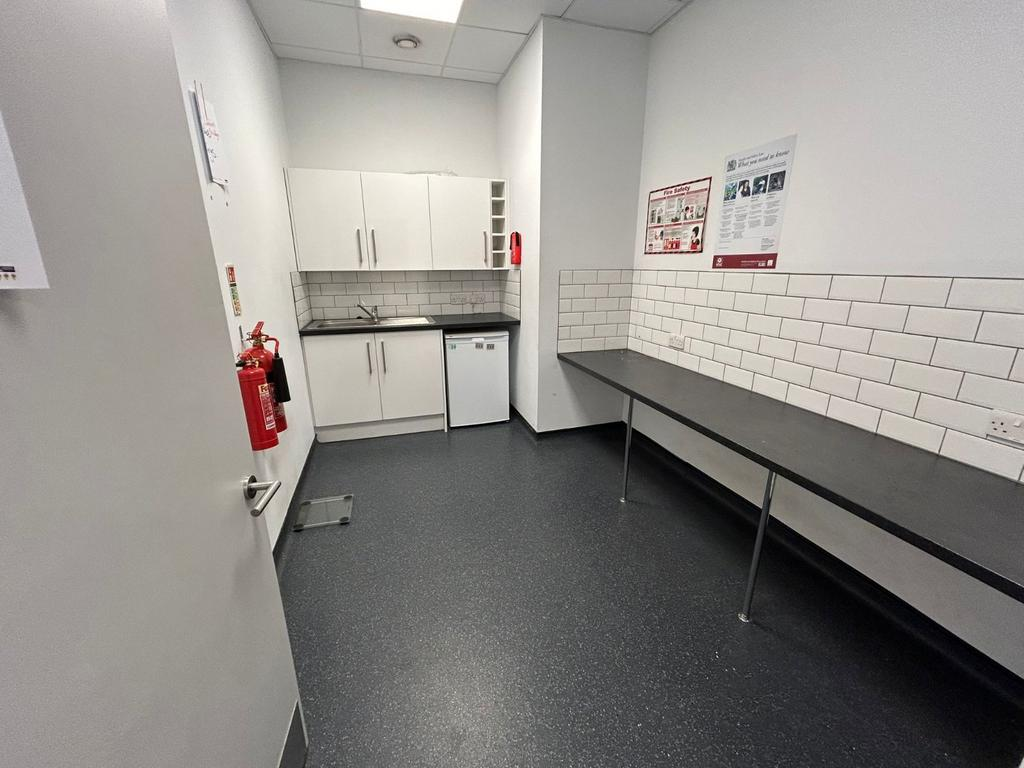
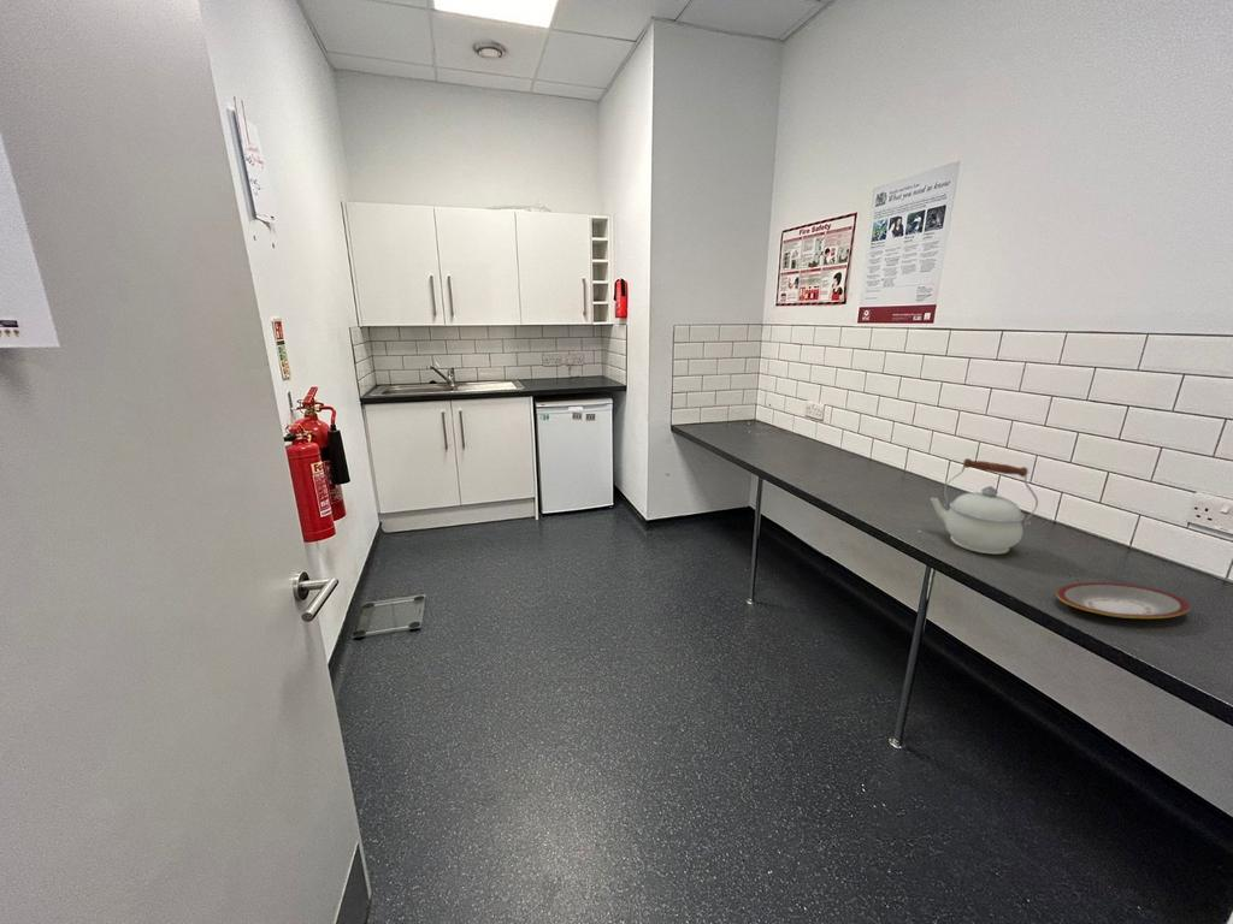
+ plate [1055,581,1191,620]
+ kettle [930,457,1039,556]
